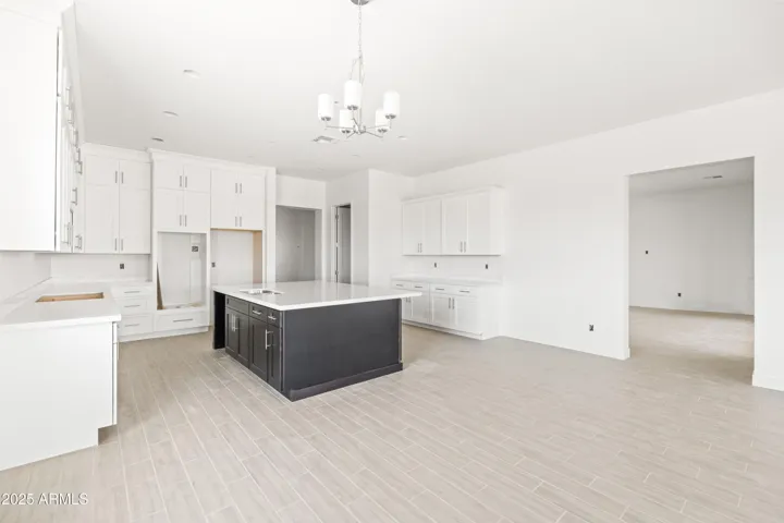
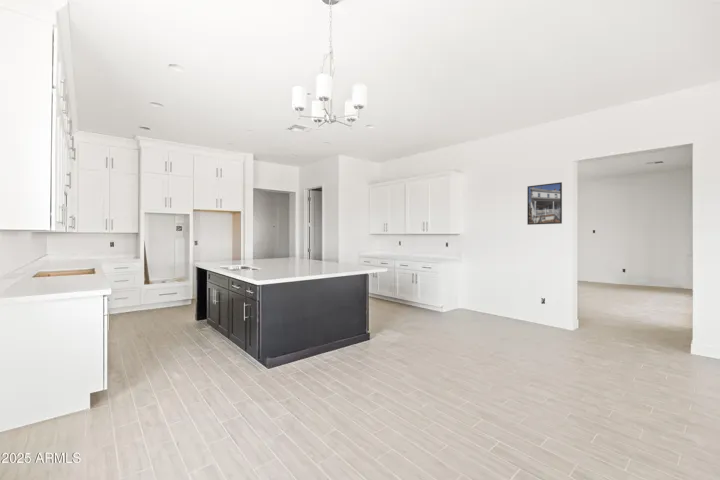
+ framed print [526,181,563,226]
